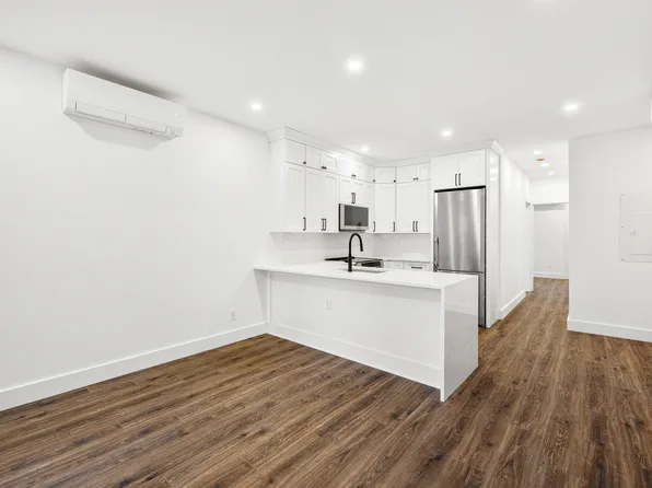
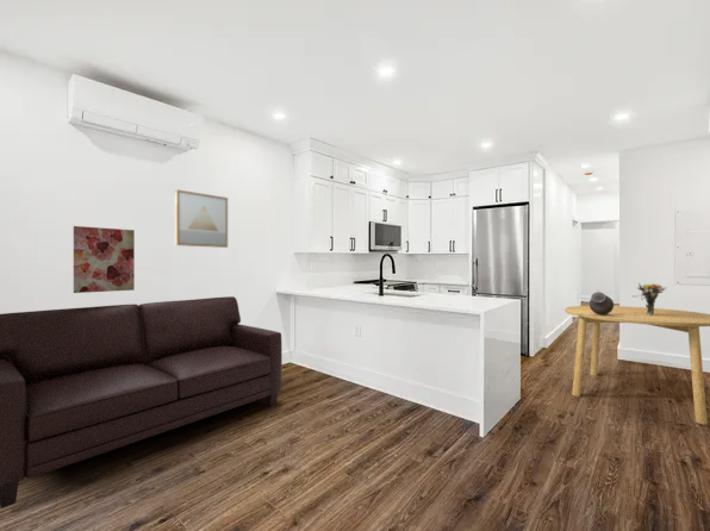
+ ceramic pot [588,291,615,314]
+ sofa [0,295,284,510]
+ wall art [174,188,229,249]
+ bouquet [631,281,668,314]
+ dining table [563,305,710,426]
+ wall art [73,225,136,294]
